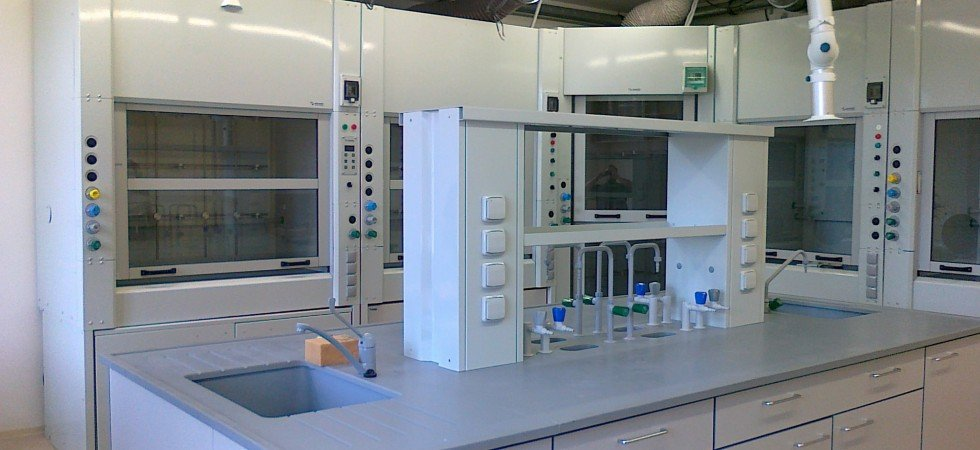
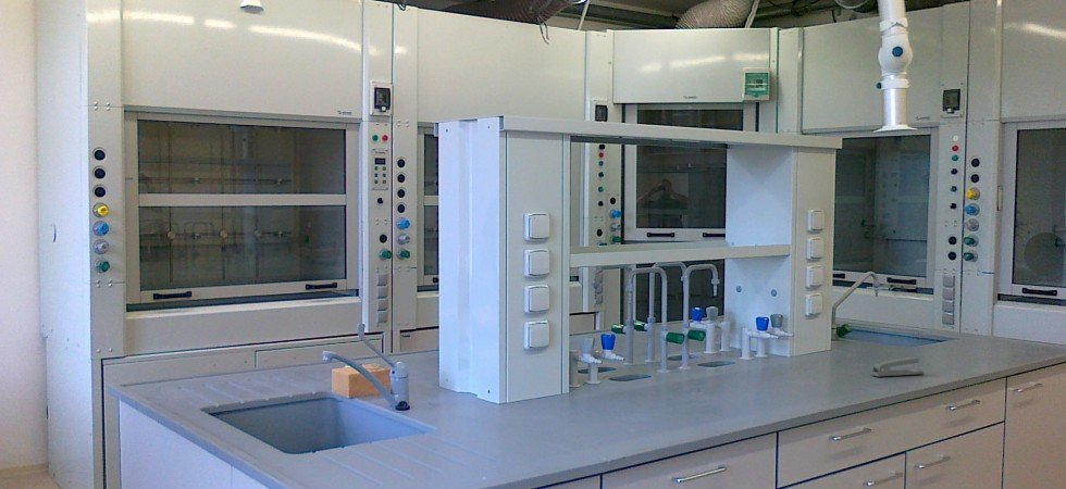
+ stapler [870,355,925,377]
